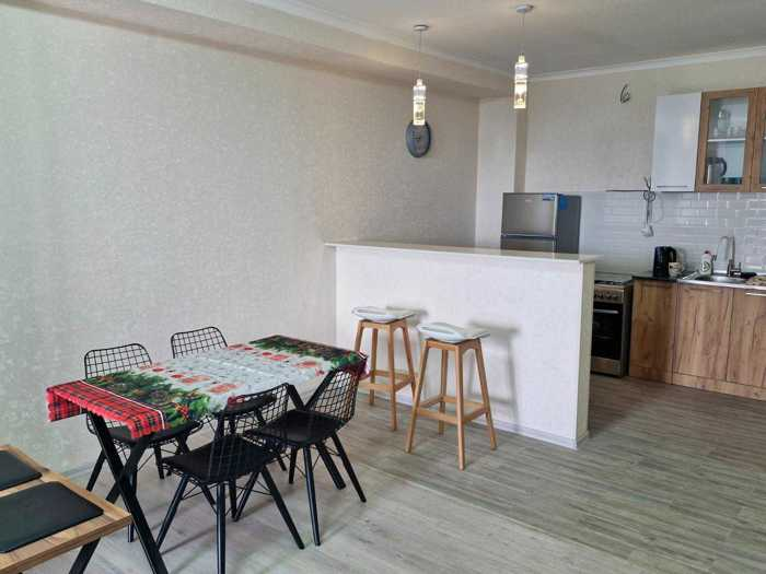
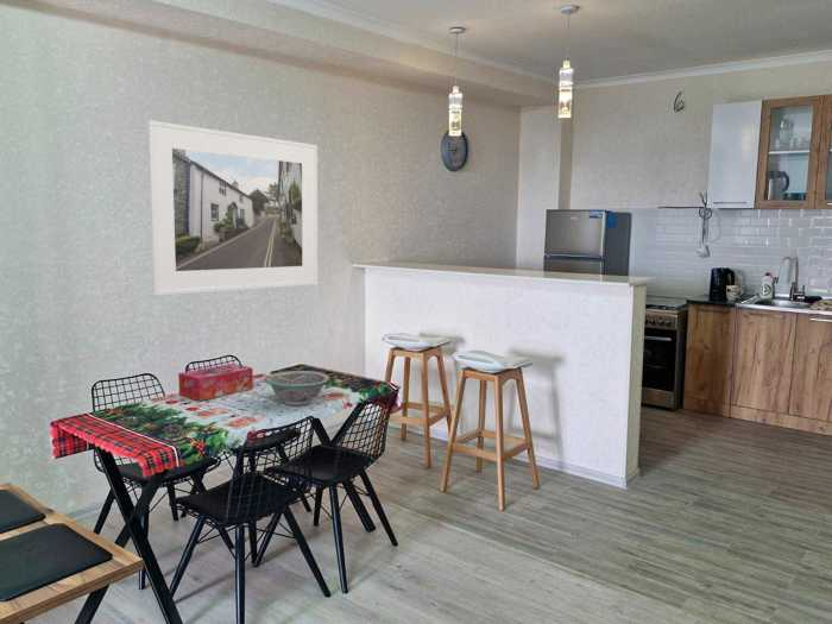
+ tissue box [177,363,254,402]
+ bowl [264,370,330,406]
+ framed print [146,119,319,297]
